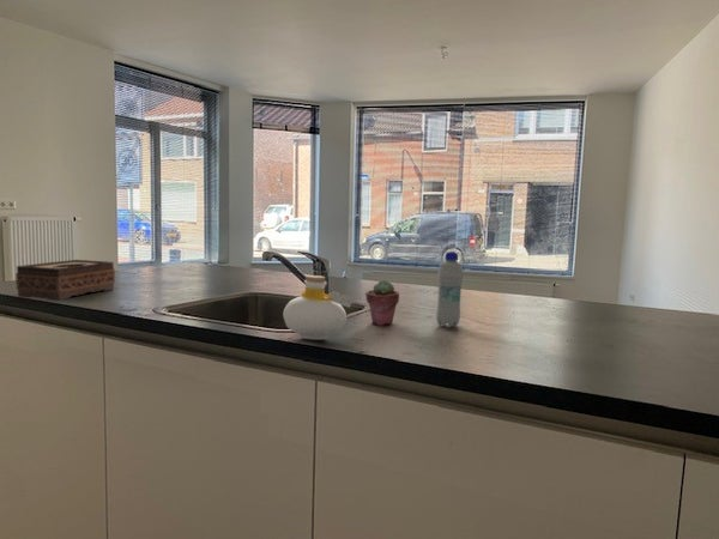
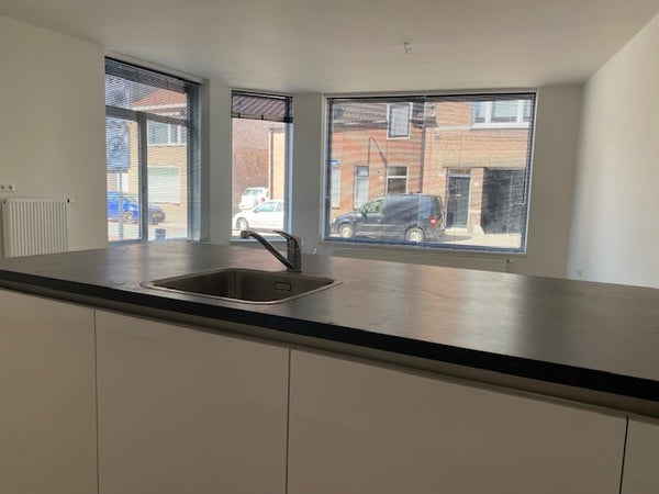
- tissue box [14,259,116,302]
- potted succulent [364,279,400,326]
- bottle [435,250,464,328]
- bottle [282,274,356,340]
